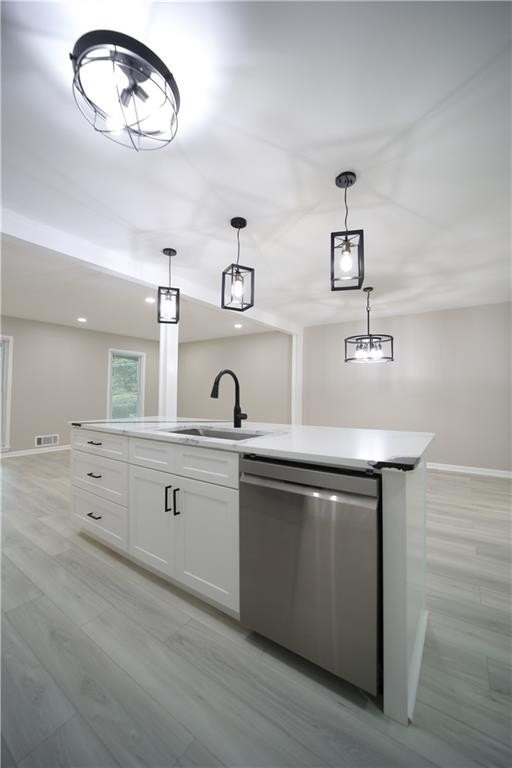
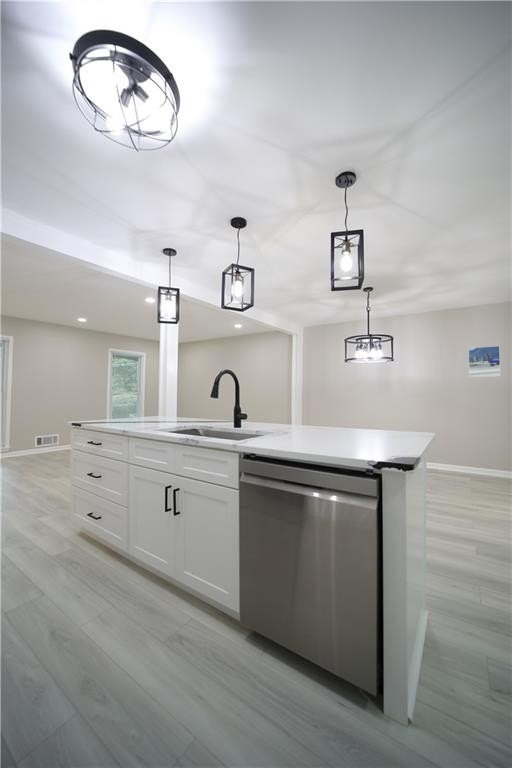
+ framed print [467,345,501,378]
